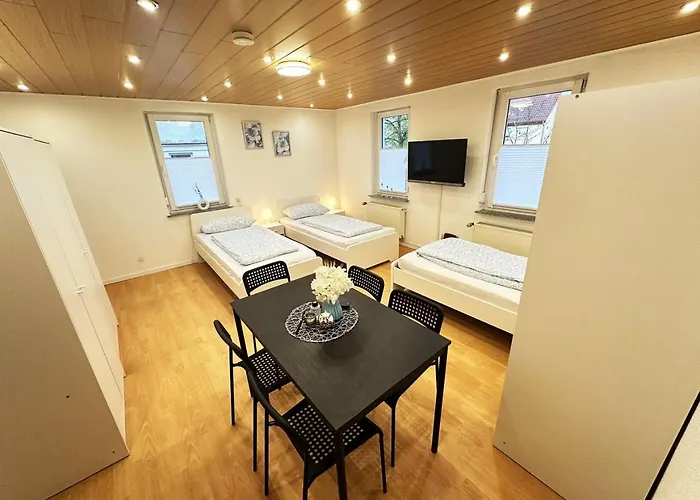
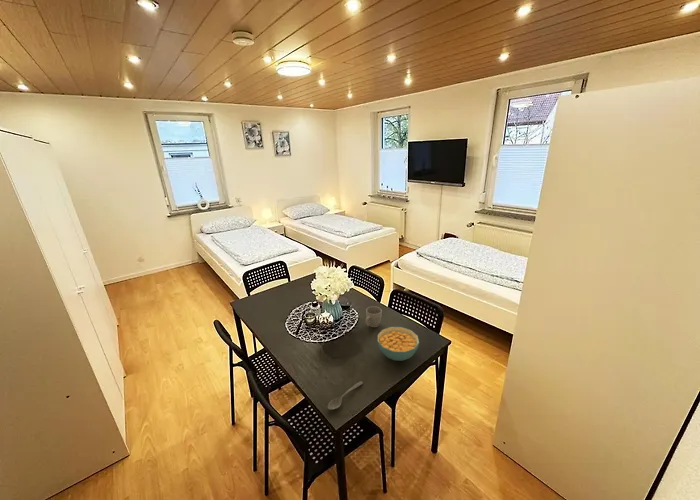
+ soupspoon [327,380,364,411]
+ mug [365,305,383,328]
+ cereal bowl [377,326,420,362]
